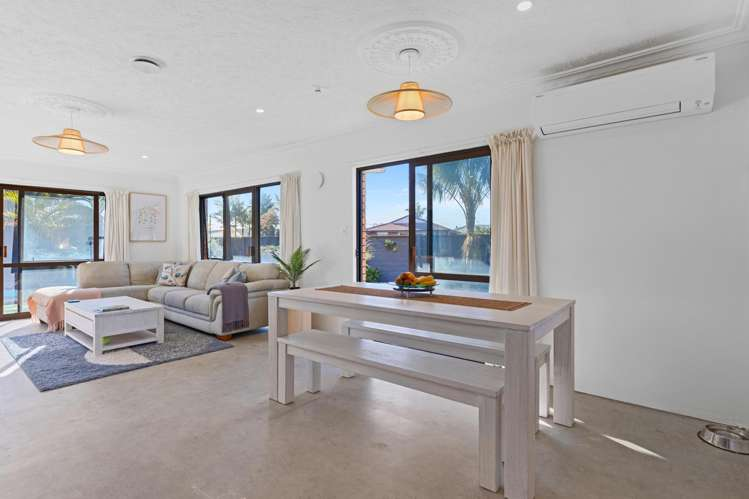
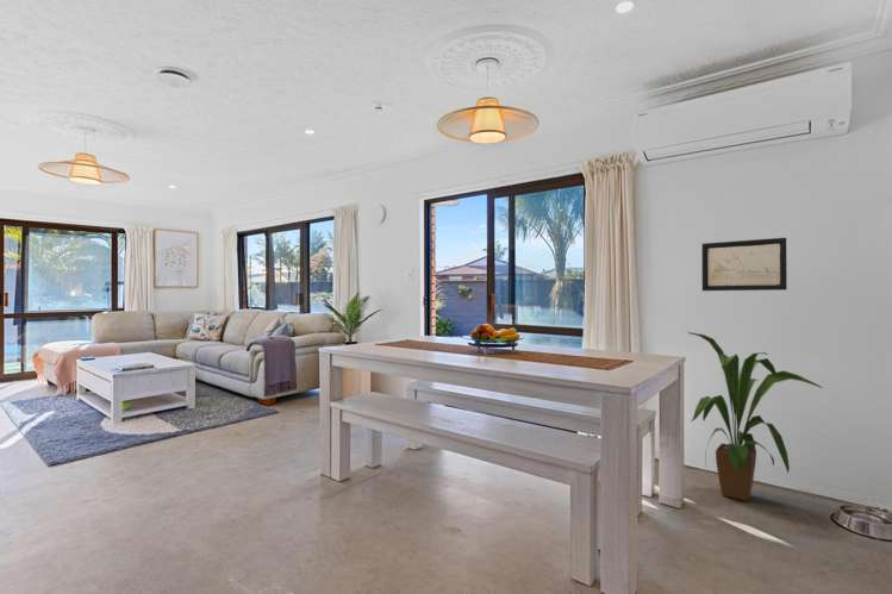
+ wall art [700,237,788,292]
+ house plant [687,331,825,502]
